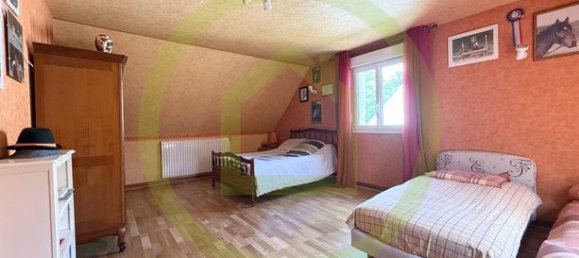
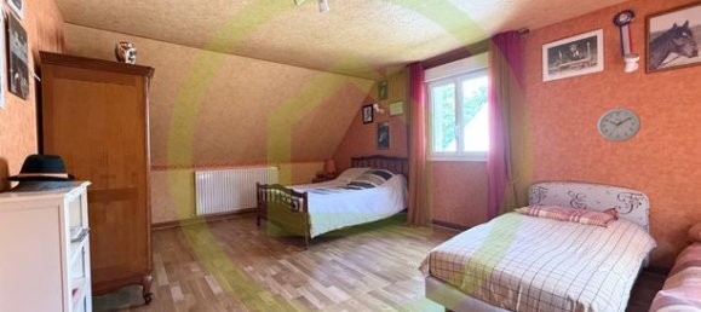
+ wall clock [596,106,642,143]
